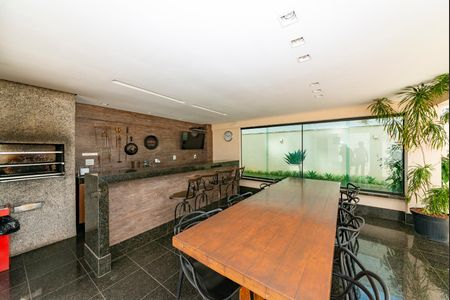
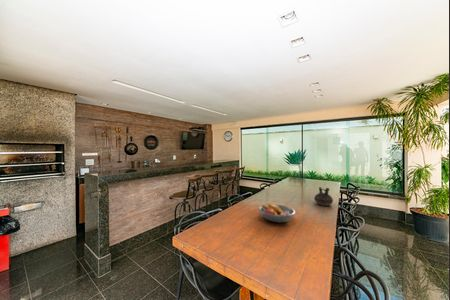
+ pitcher [313,186,334,207]
+ fruit bowl [258,203,296,223]
